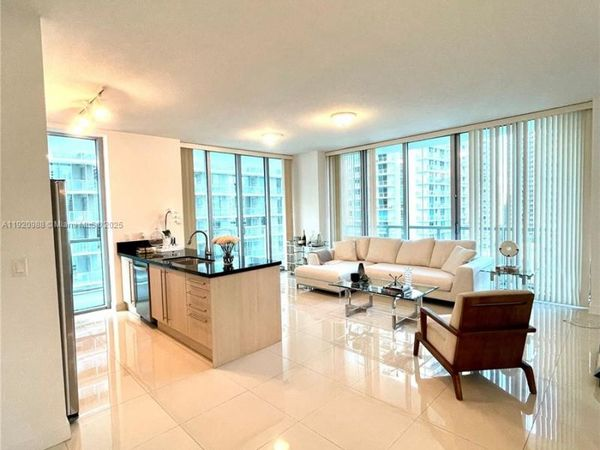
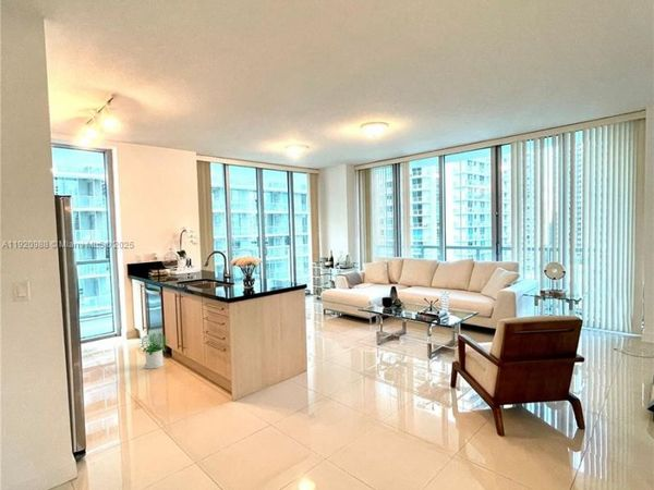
+ potted plant [138,332,170,370]
